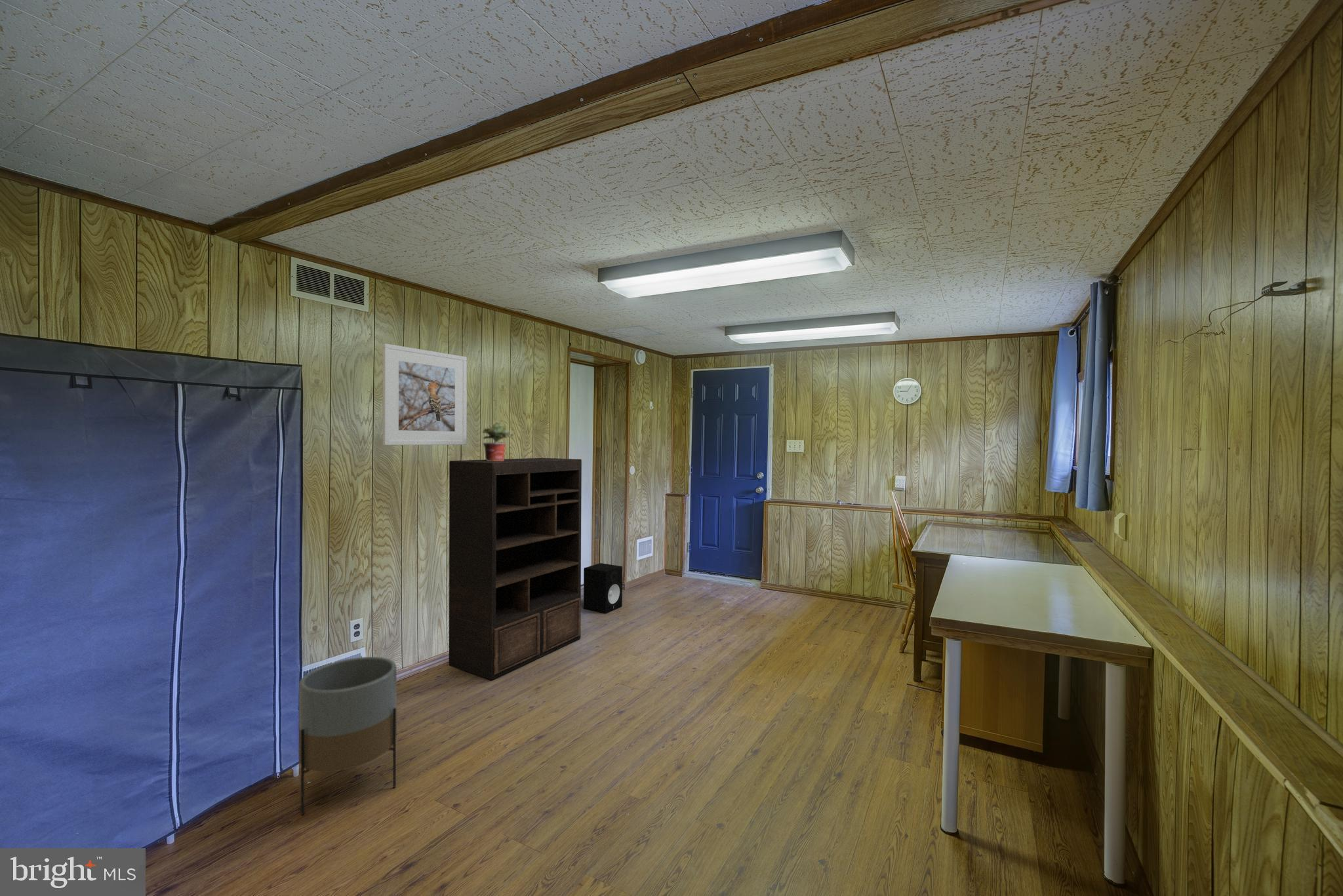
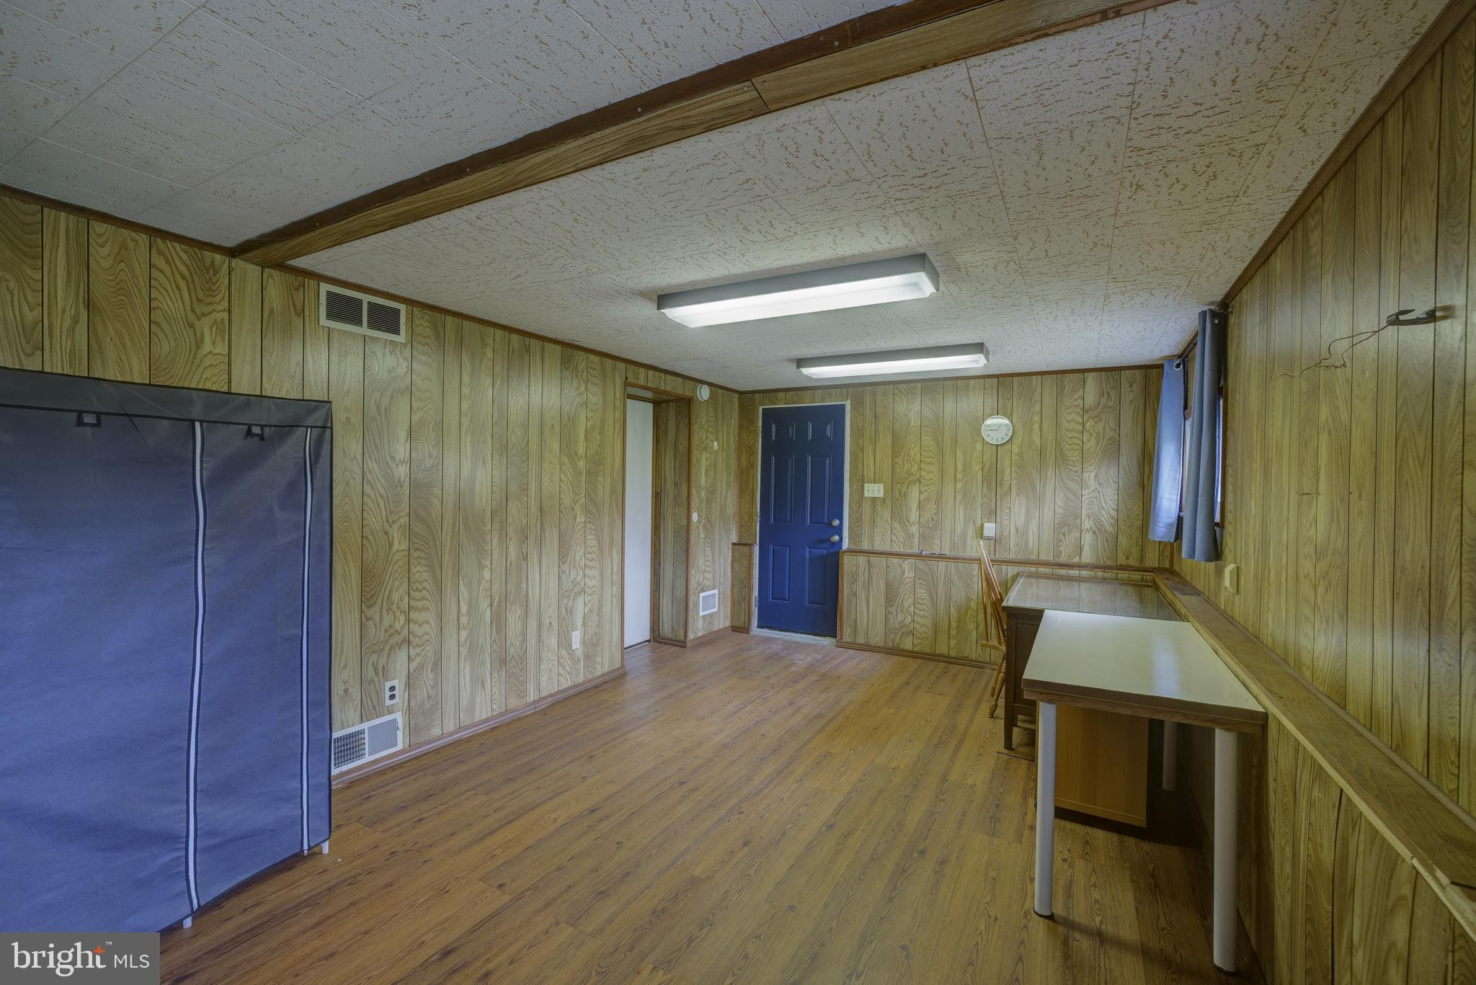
- potted plant [482,421,514,461]
- speaker [583,562,623,614]
- bookshelf [449,458,582,680]
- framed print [382,343,468,446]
- planter [298,656,397,816]
